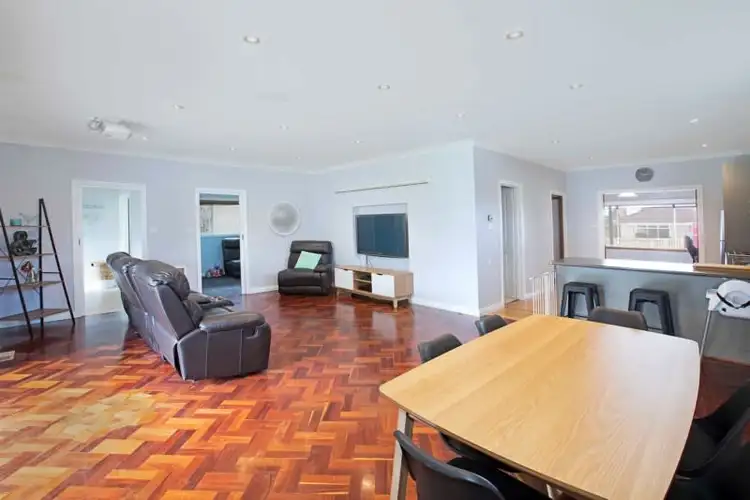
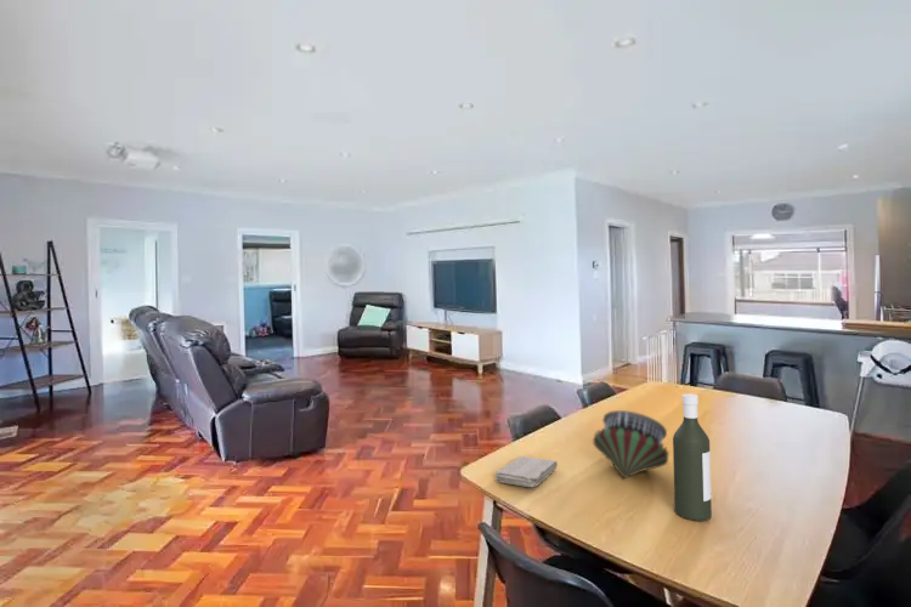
+ drum [592,409,670,482]
+ washcloth [494,455,559,488]
+ bottle [672,393,713,522]
